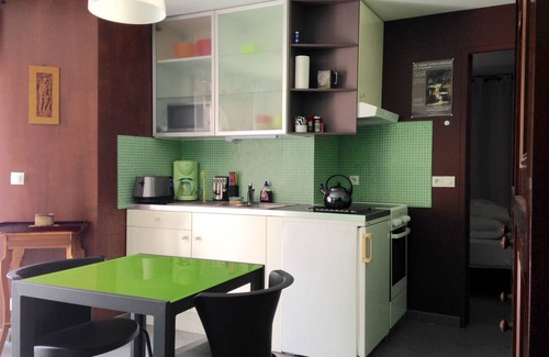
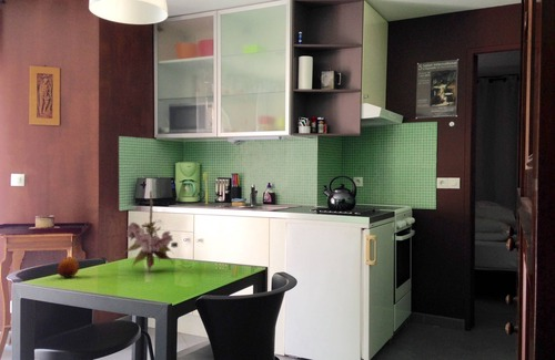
+ flower [124,189,179,274]
+ fruit [57,256,80,278]
